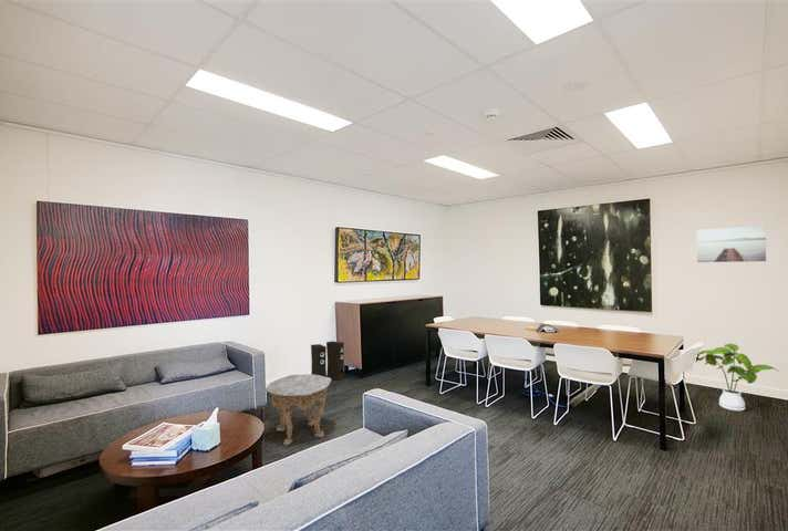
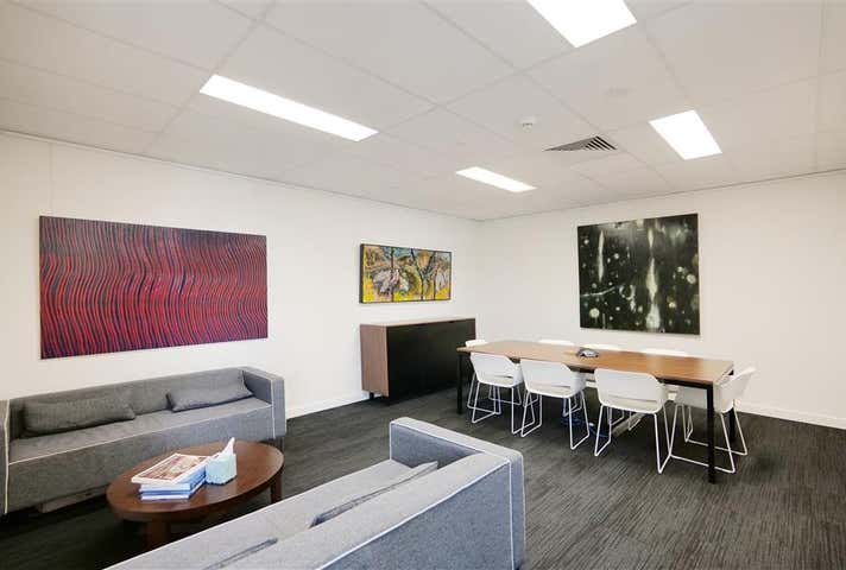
- speaker [310,340,345,382]
- wall art [696,225,767,263]
- house plant [695,343,780,412]
- side table [265,373,332,446]
